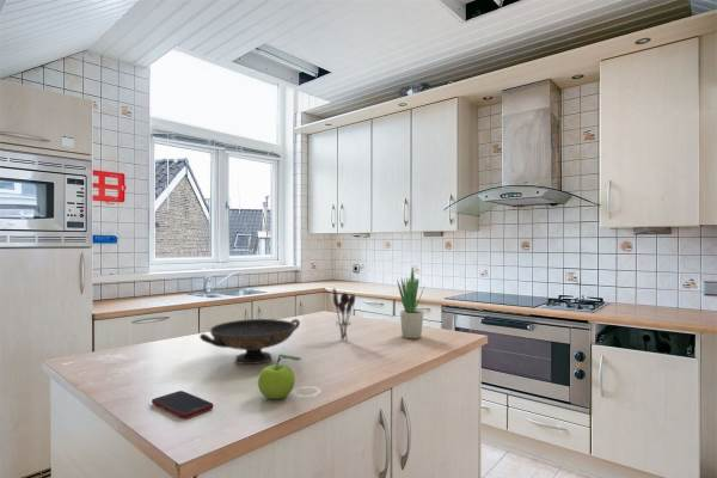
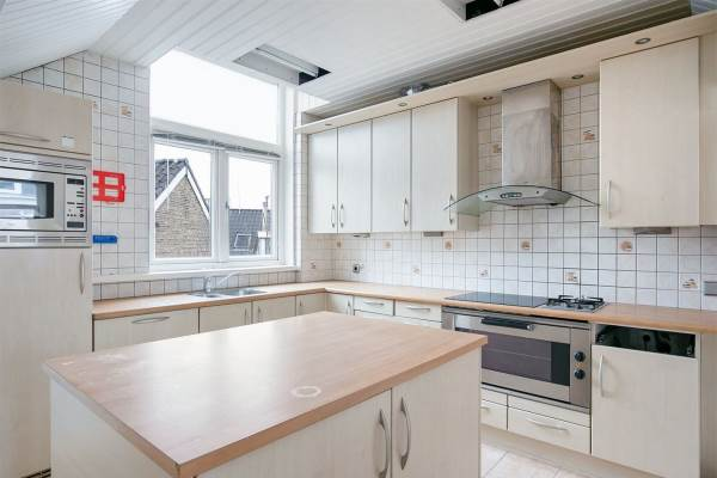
- utensil holder [332,287,356,341]
- decorative bowl [198,318,301,366]
- fruit [257,353,302,400]
- potted plant [396,266,425,339]
- cell phone [151,390,214,419]
